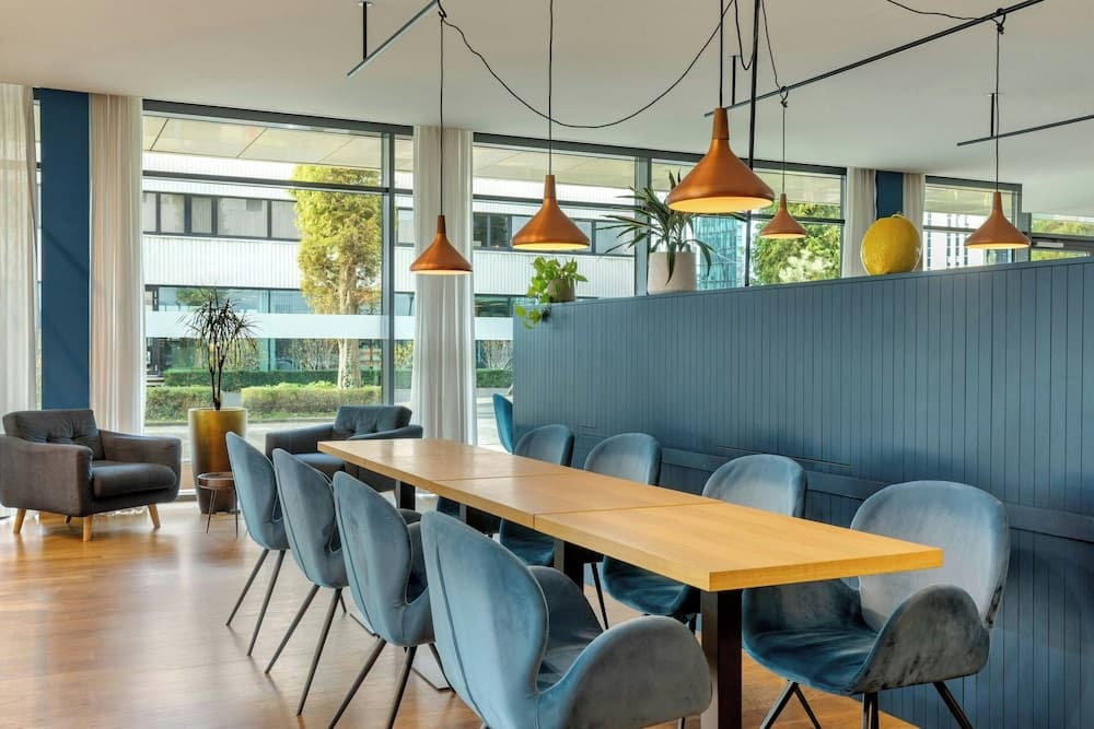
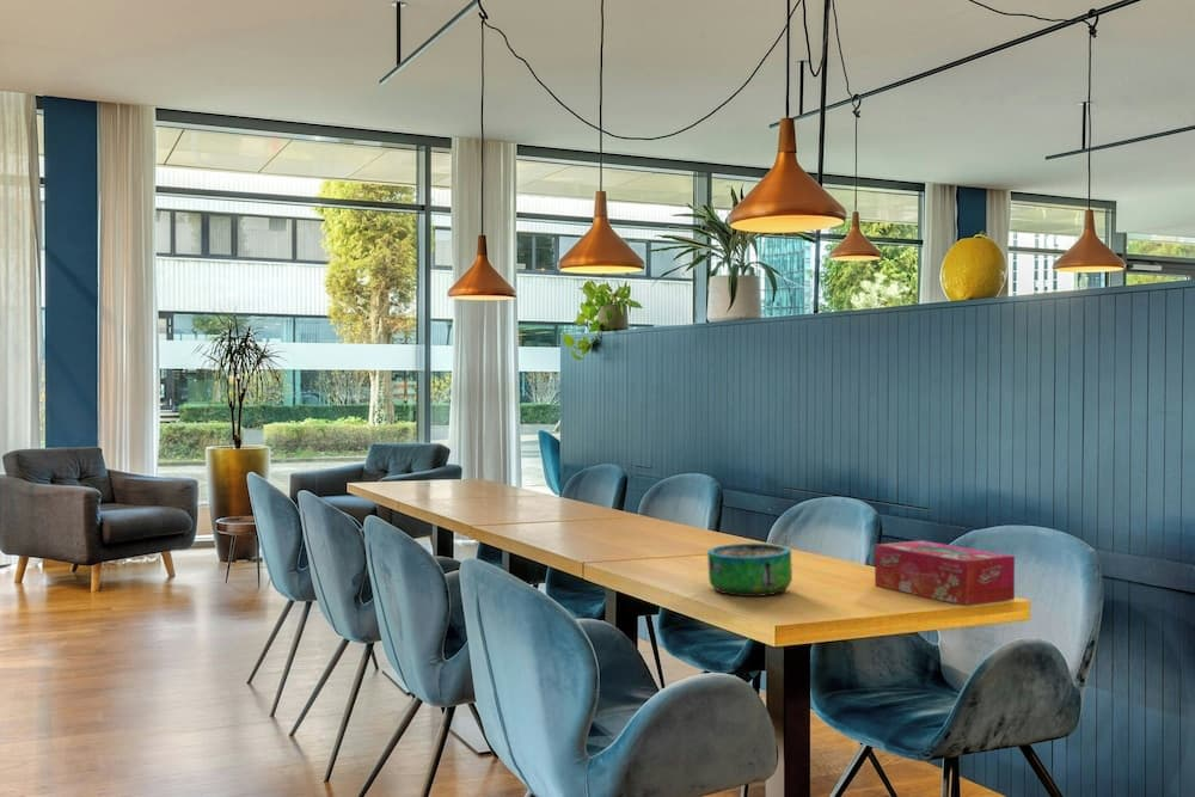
+ decorative bowl [706,541,793,597]
+ tissue box [874,539,1016,607]
